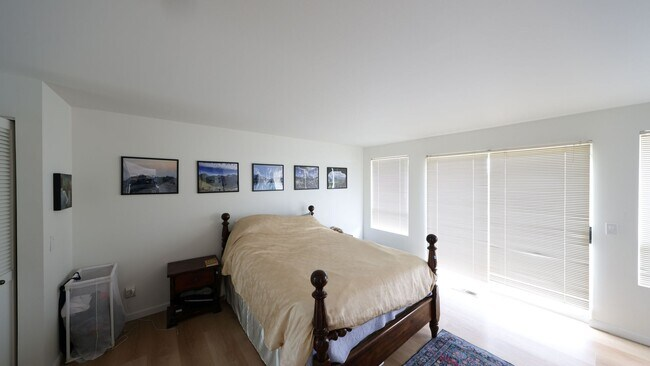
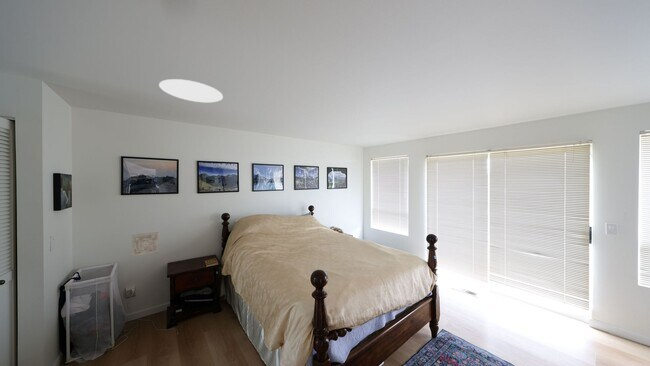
+ wall ornament [131,231,159,257]
+ ceiling light [158,78,224,103]
